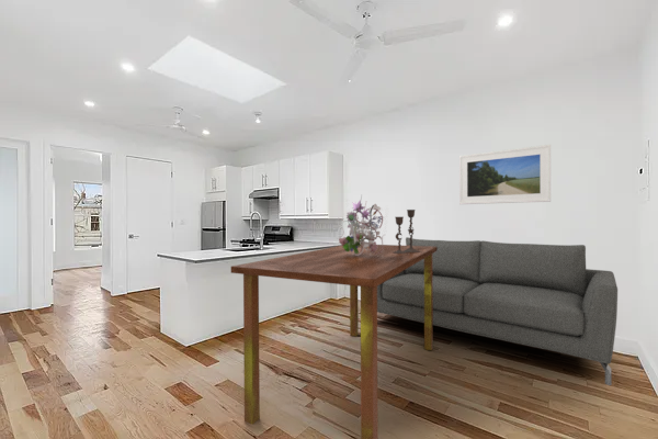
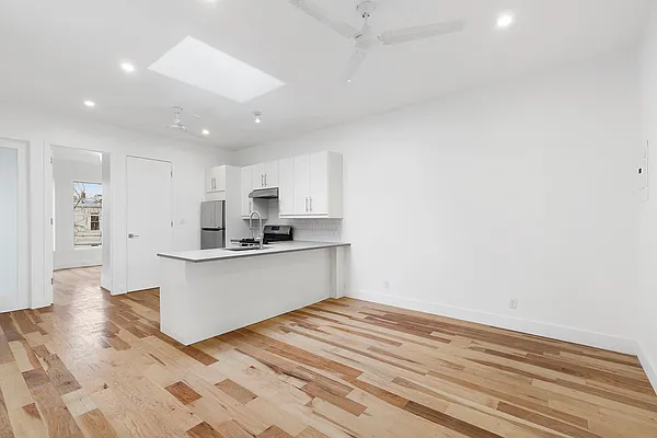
- candlestick [393,209,420,254]
- sofa [377,236,619,386]
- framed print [458,144,552,205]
- dining table [230,244,438,439]
- bouquet [336,195,389,257]
